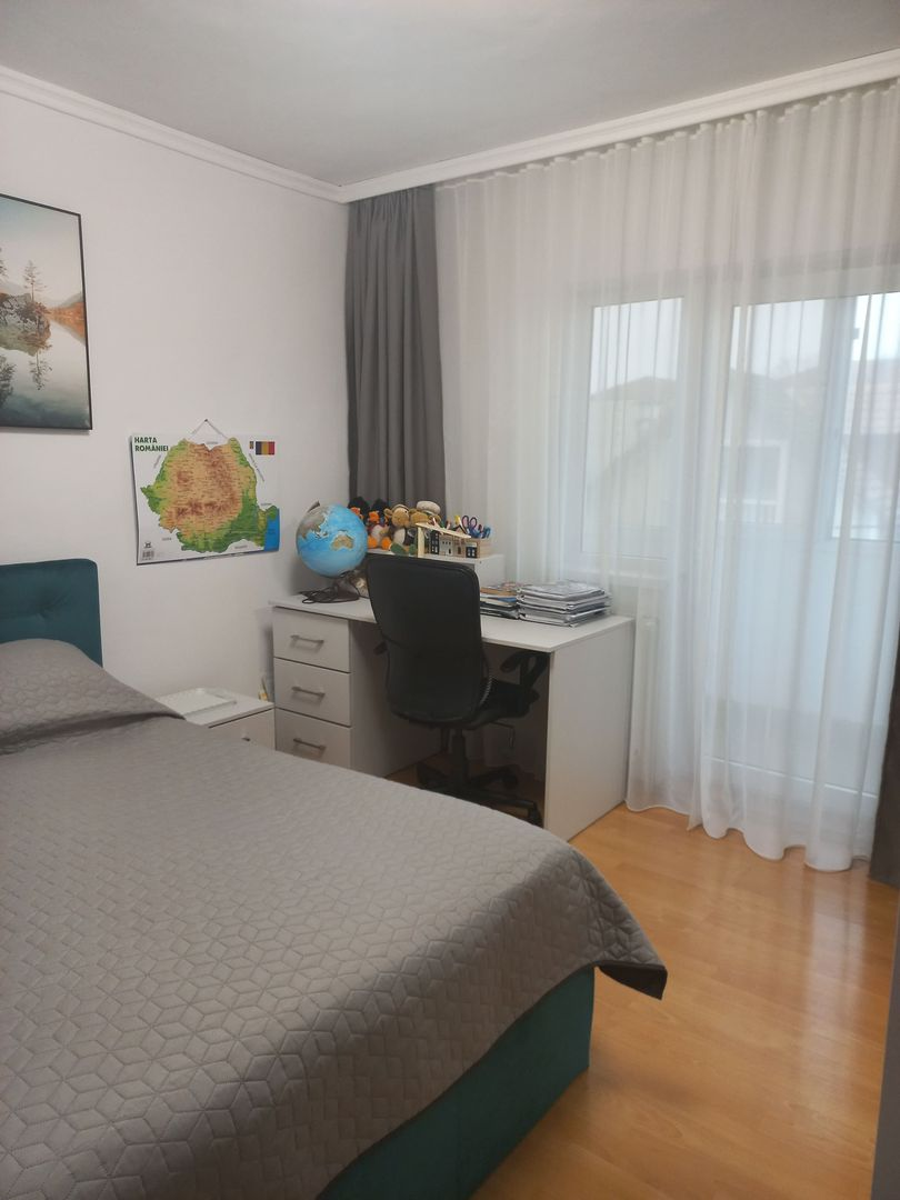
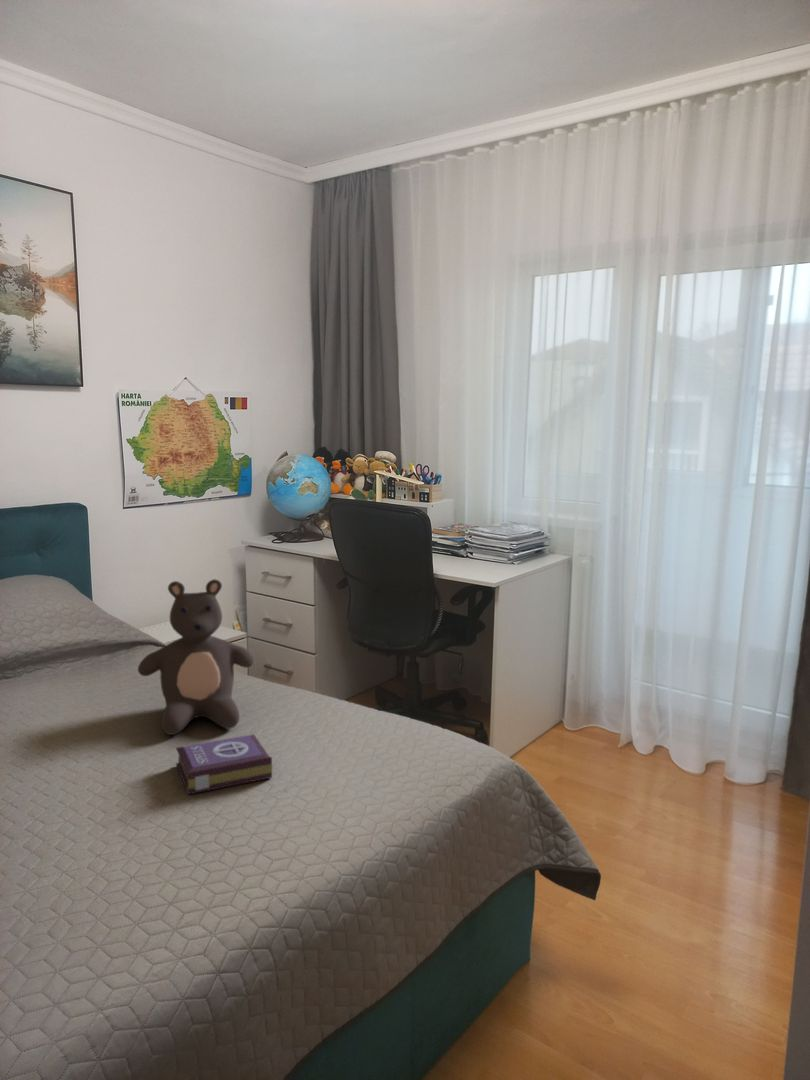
+ teddy bear [137,578,255,736]
+ book [175,733,273,796]
